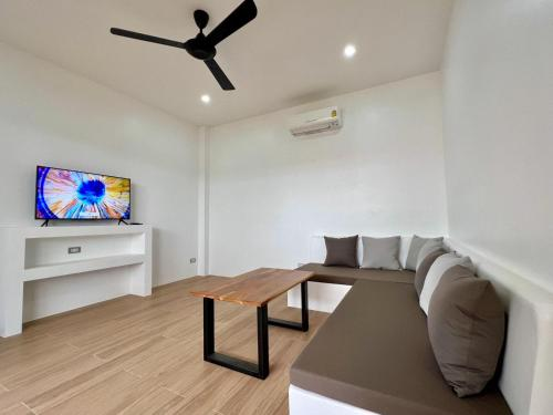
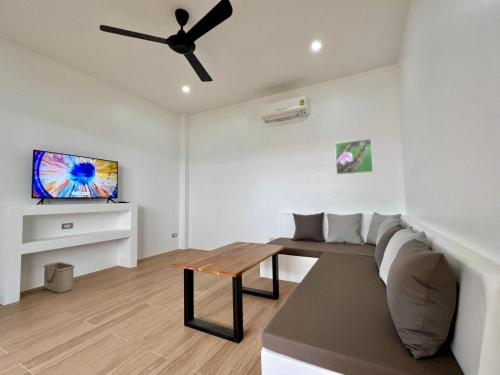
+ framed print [334,137,374,176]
+ basket [43,261,76,294]
